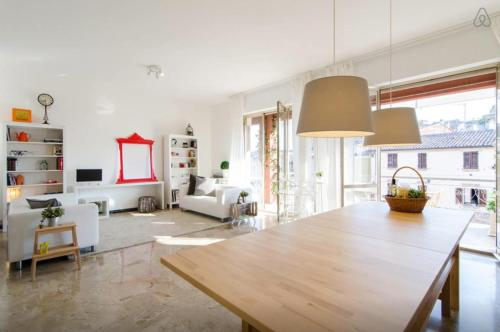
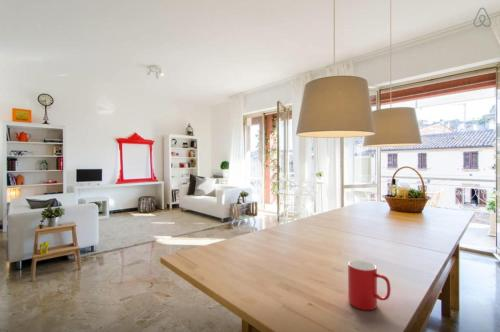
+ cup [347,259,392,311]
